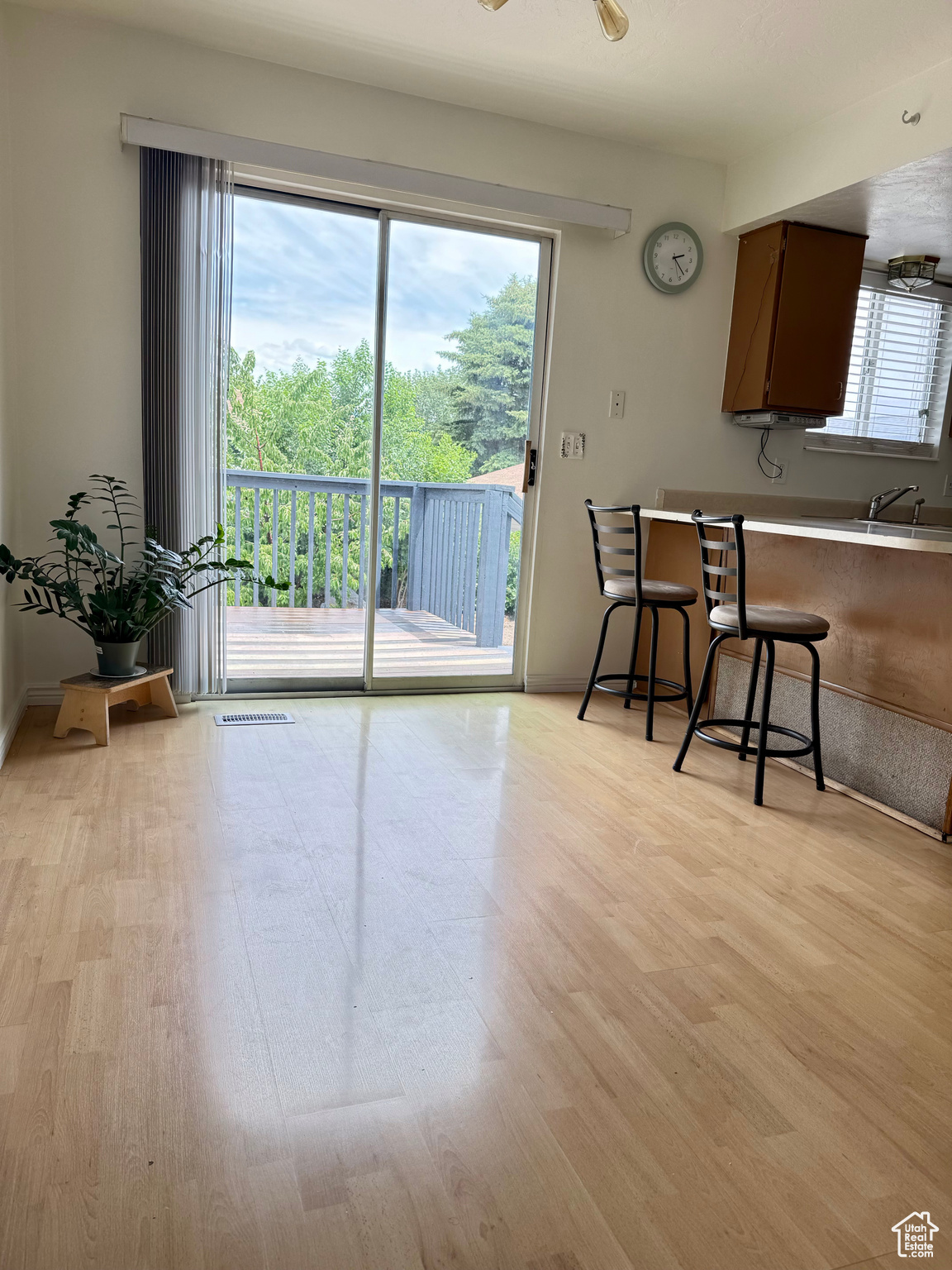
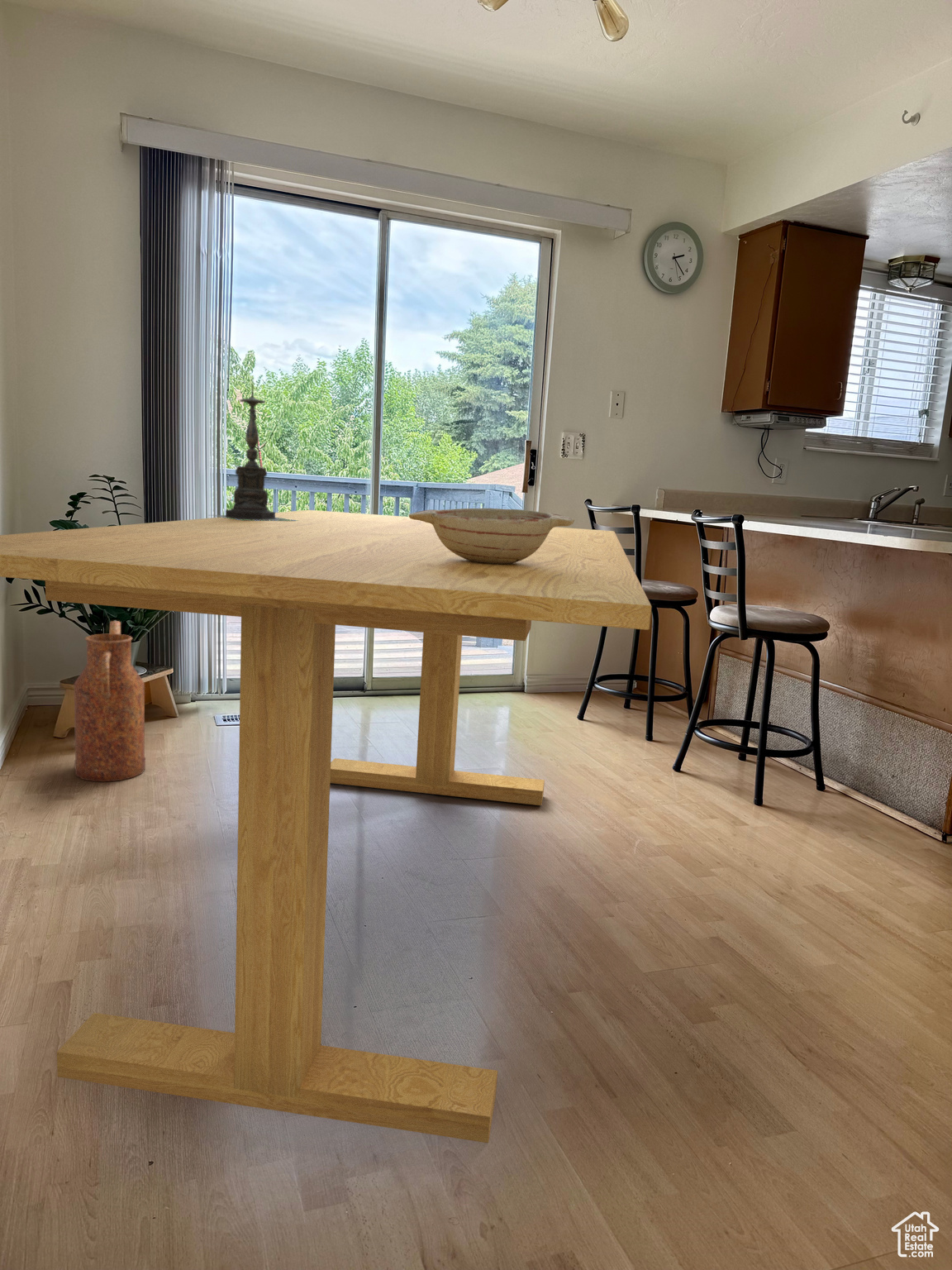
+ candle holder [209,378,298,521]
+ decorative bowl [408,508,575,564]
+ watering can [74,620,146,782]
+ dining table [0,509,652,1143]
